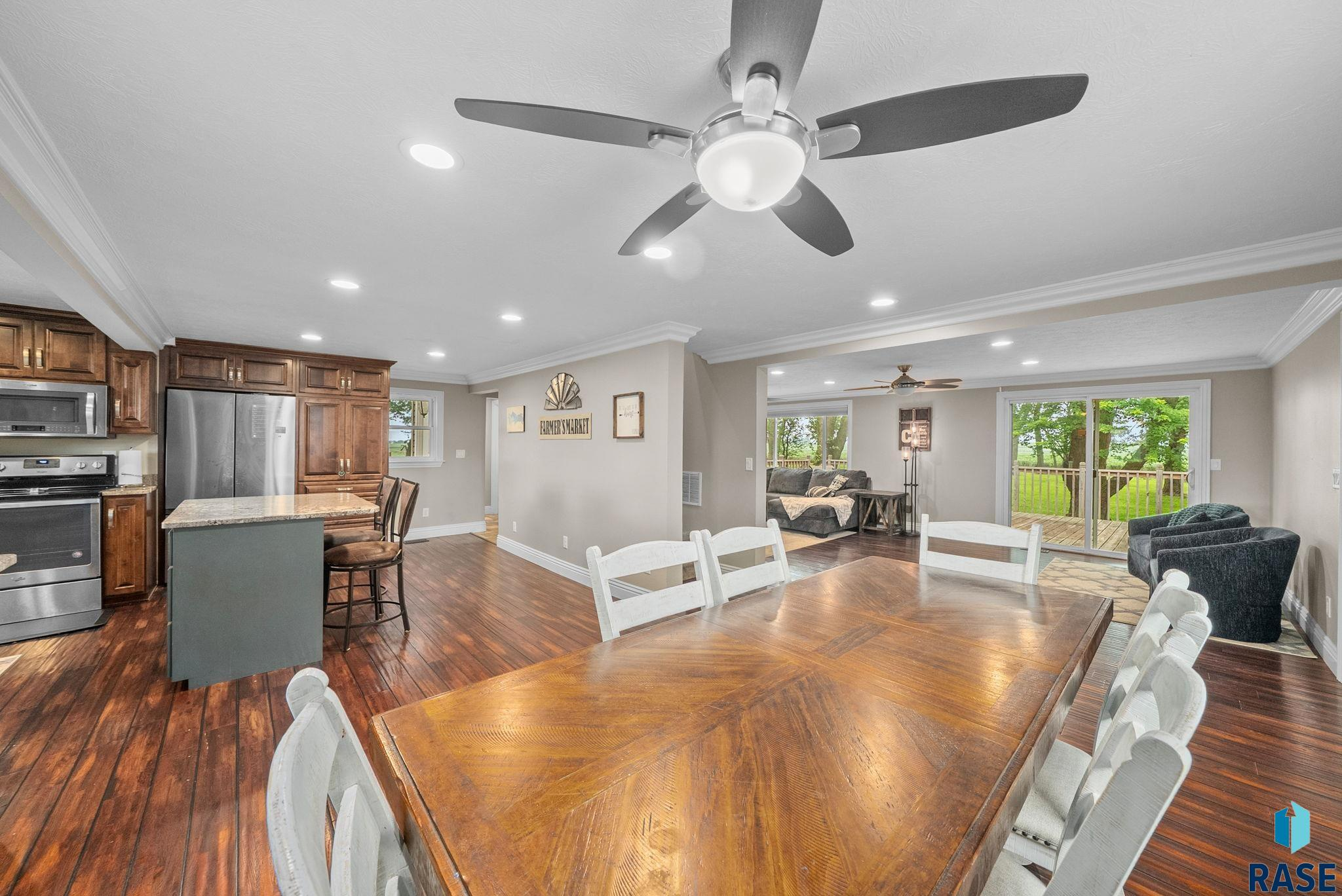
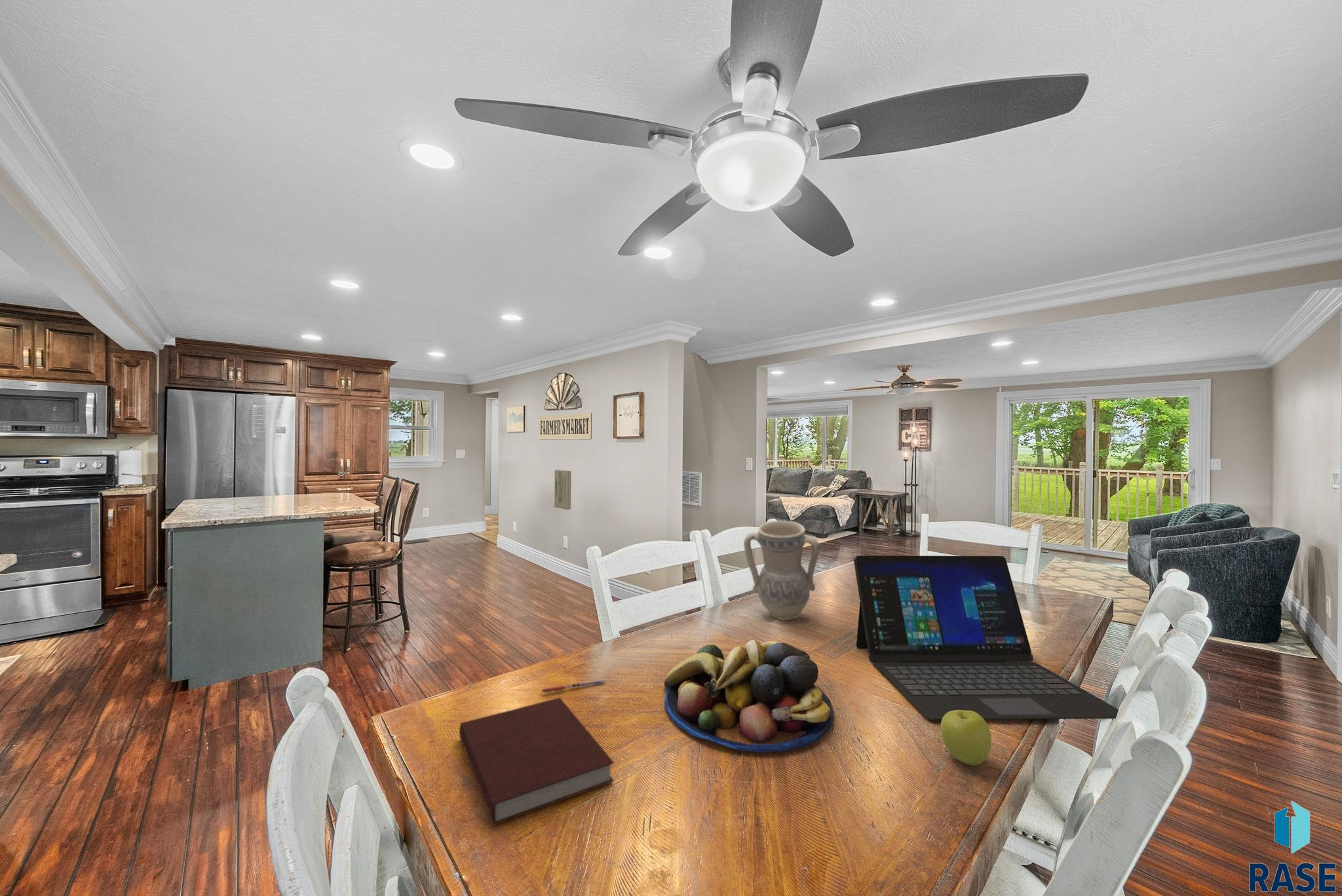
+ fruit bowl [664,639,835,753]
+ wall art [554,469,572,510]
+ laptop [853,555,1119,720]
+ vase [743,520,820,621]
+ apple [940,710,992,766]
+ pen [541,680,606,694]
+ notebook [459,697,615,826]
